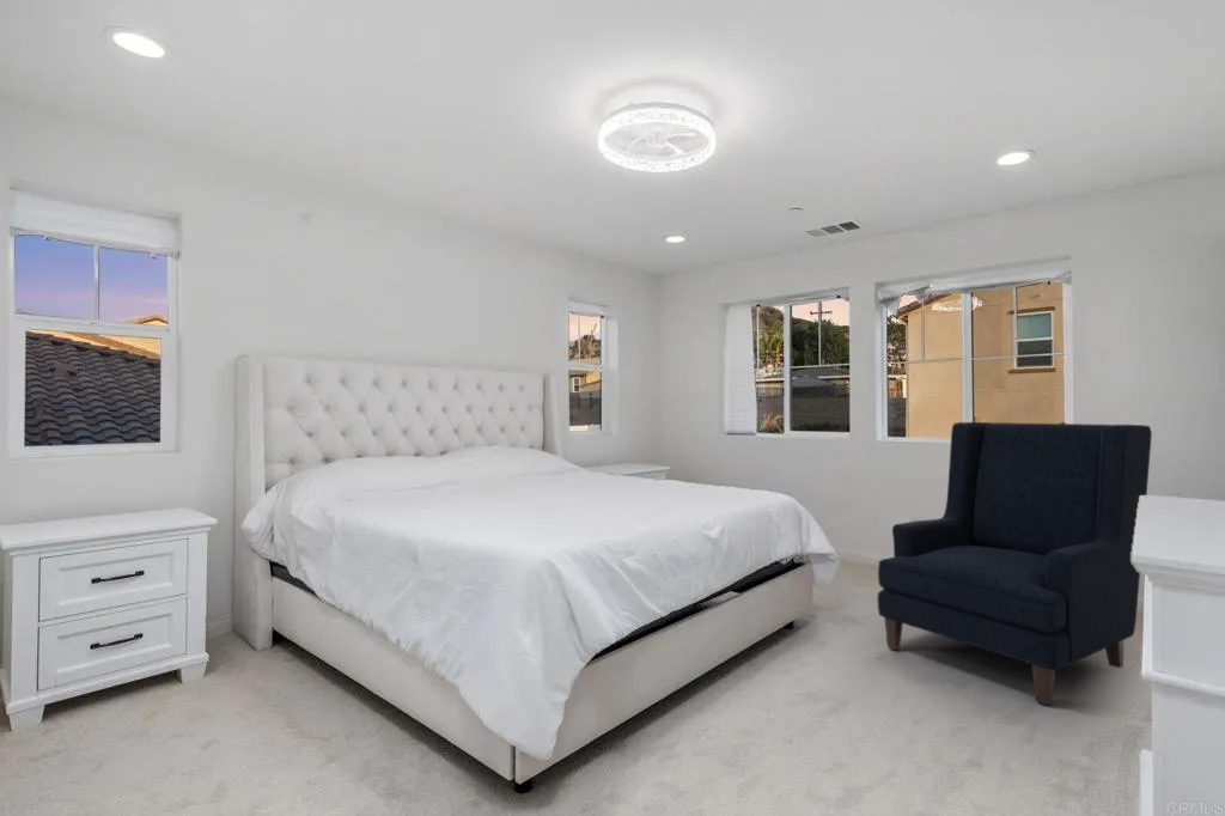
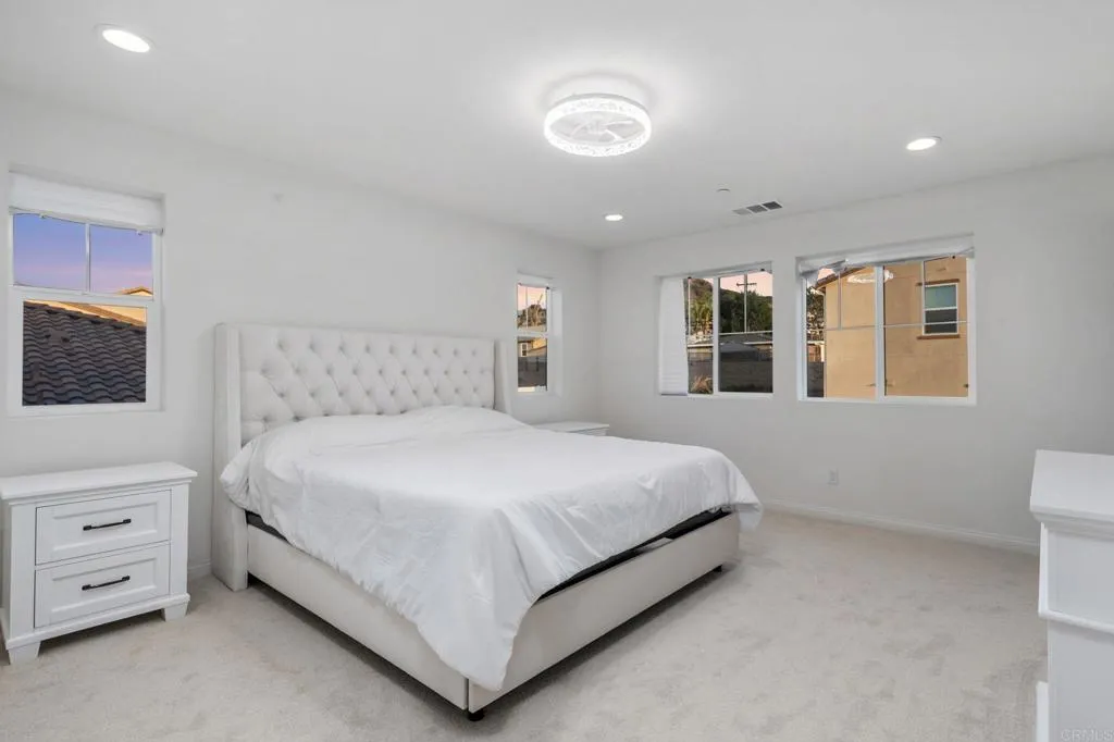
- chair [877,421,1153,706]
